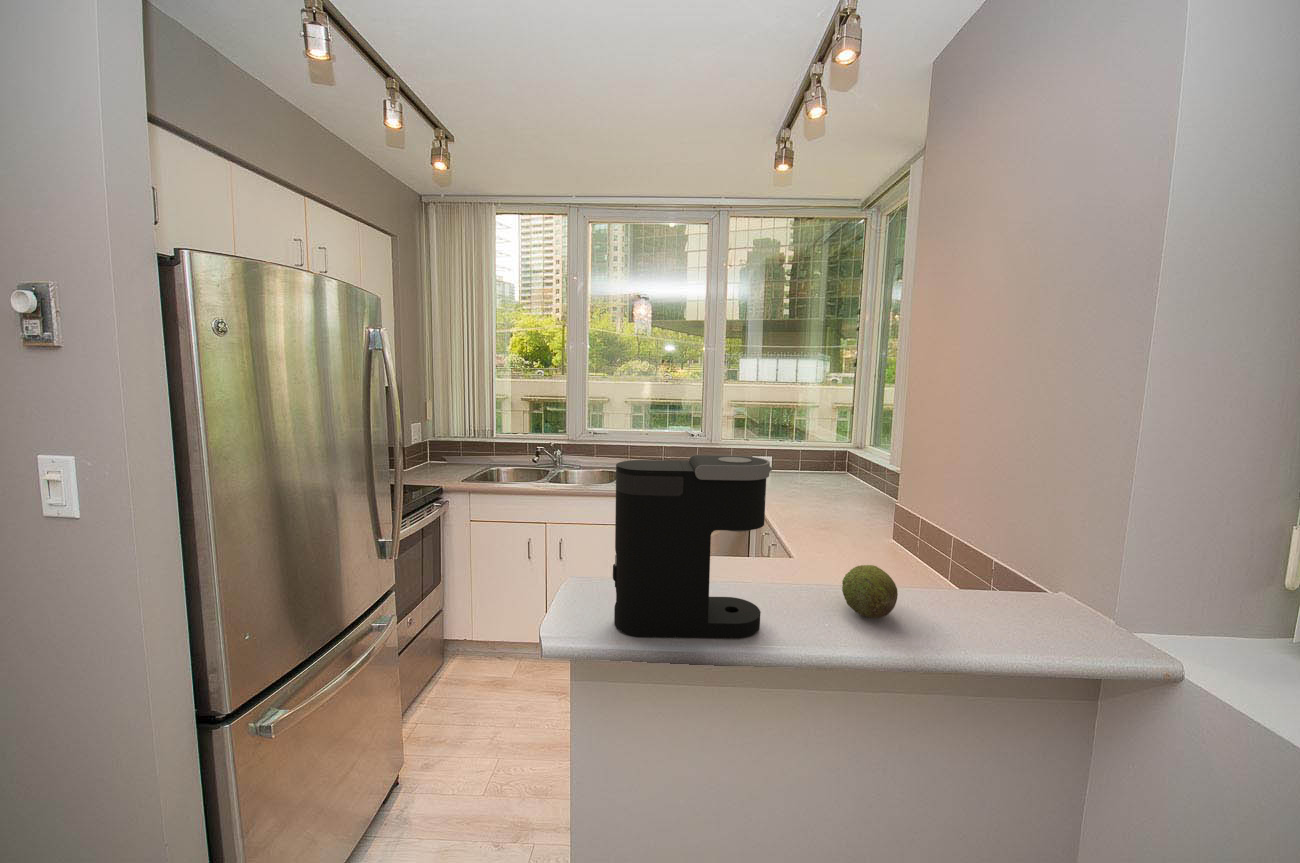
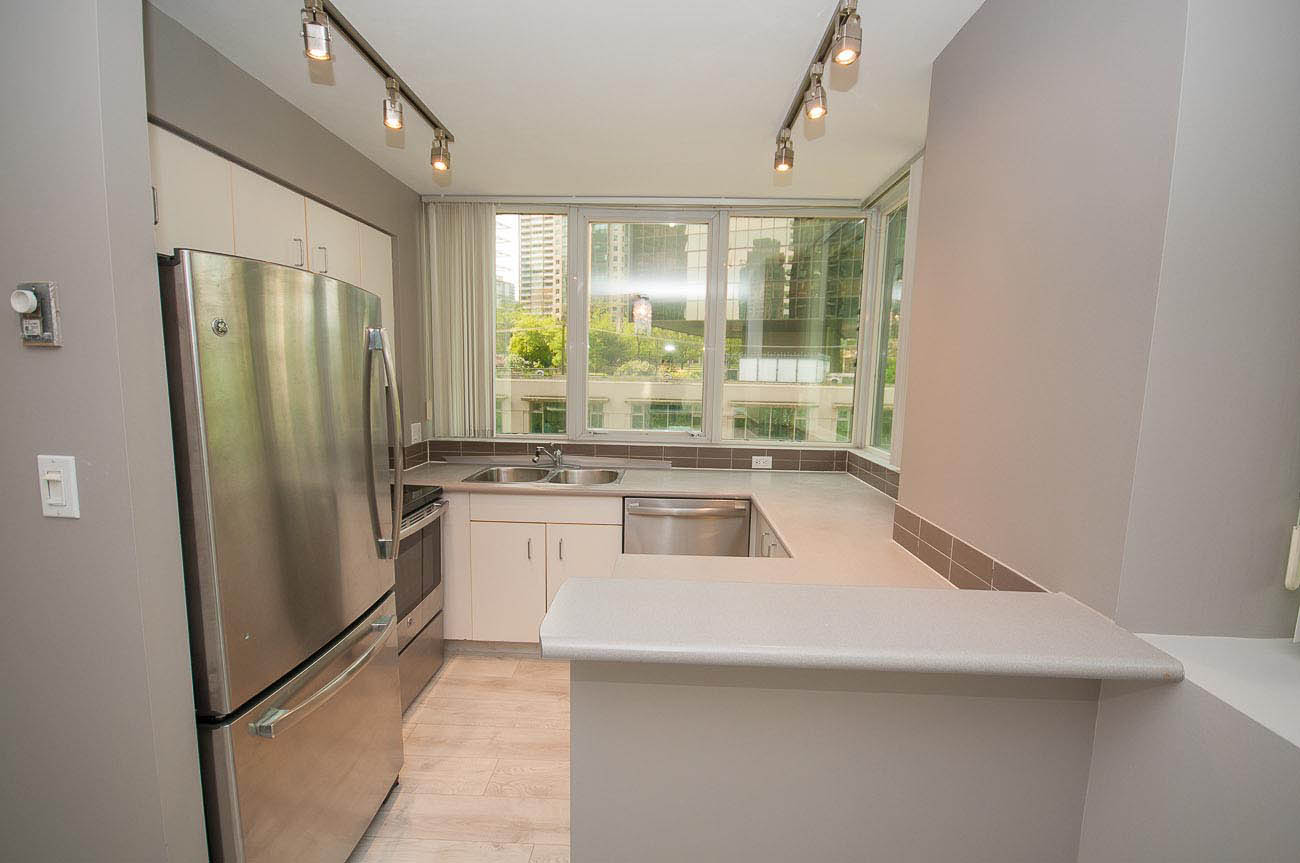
- fruit [841,564,899,619]
- coffee maker [612,454,773,640]
